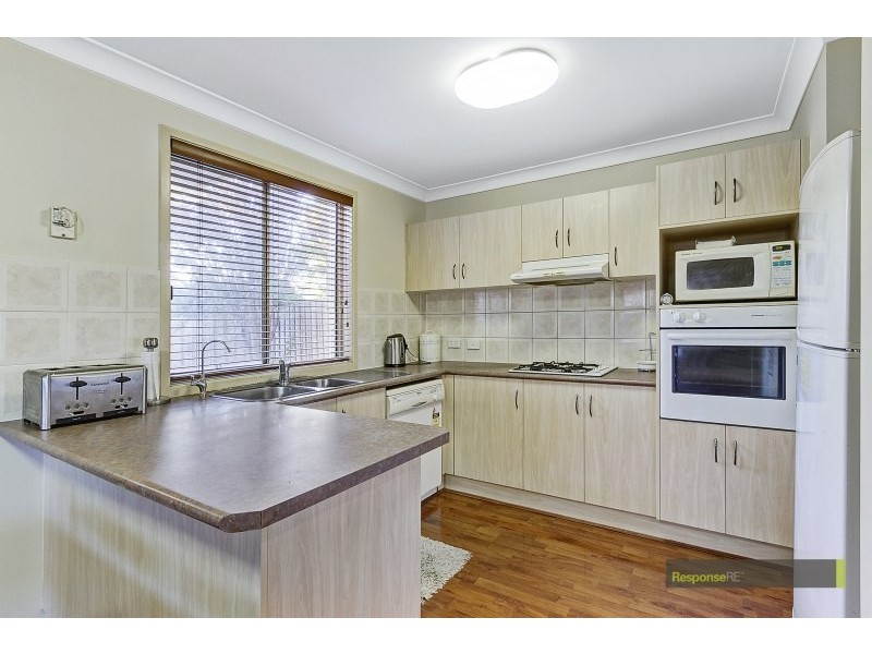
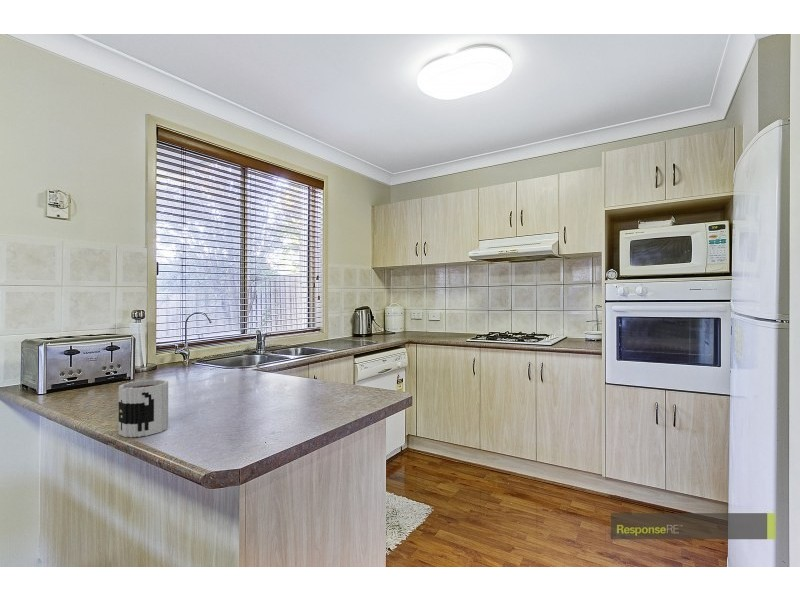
+ mug [118,379,169,438]
